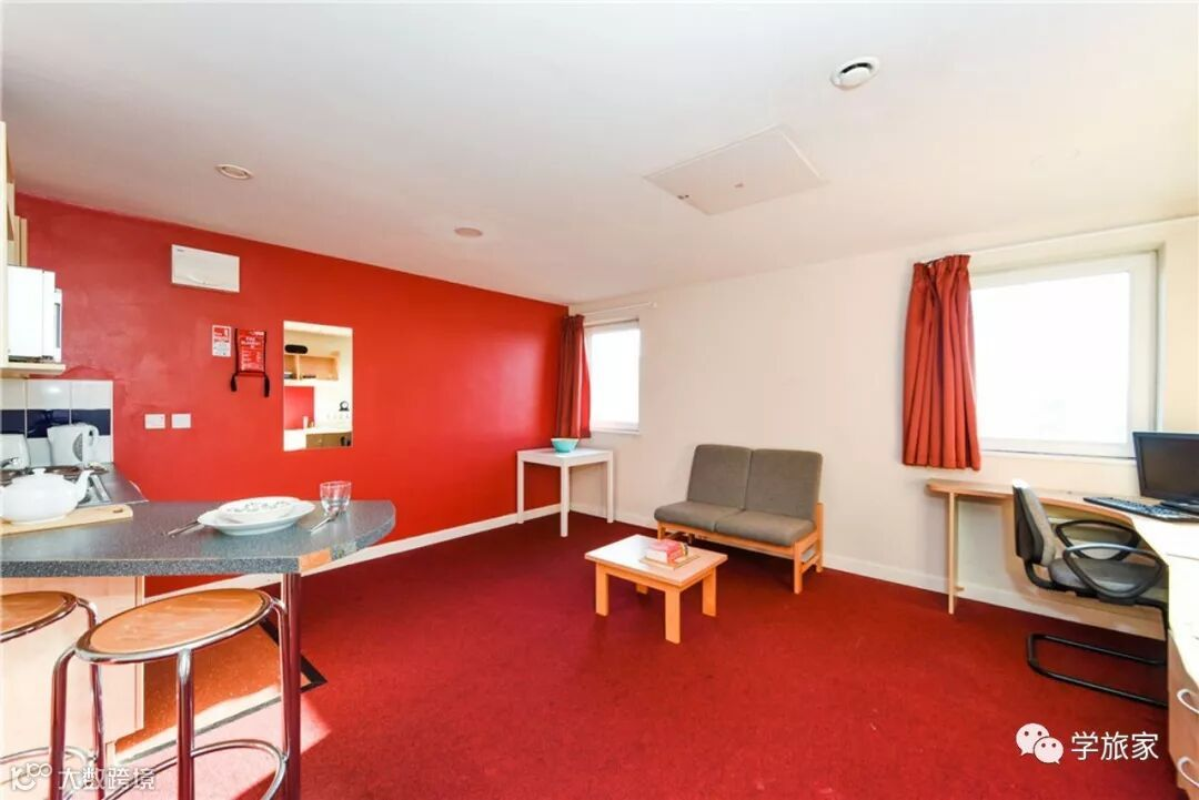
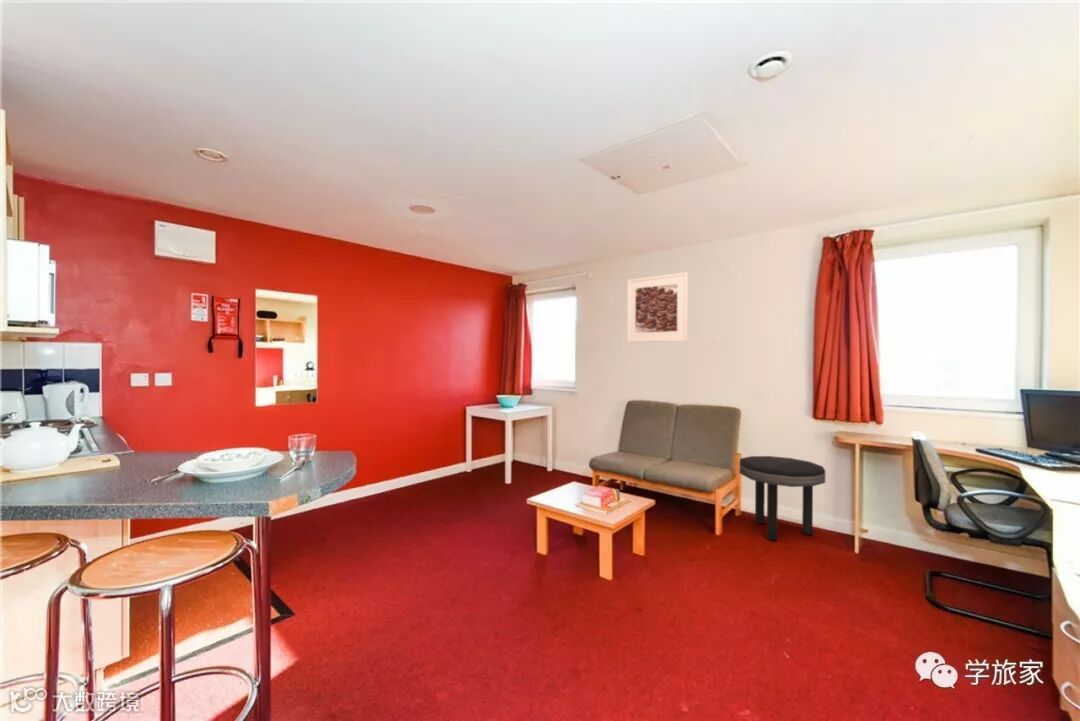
+ side table [738,455,826,541]
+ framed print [626,271,689,344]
